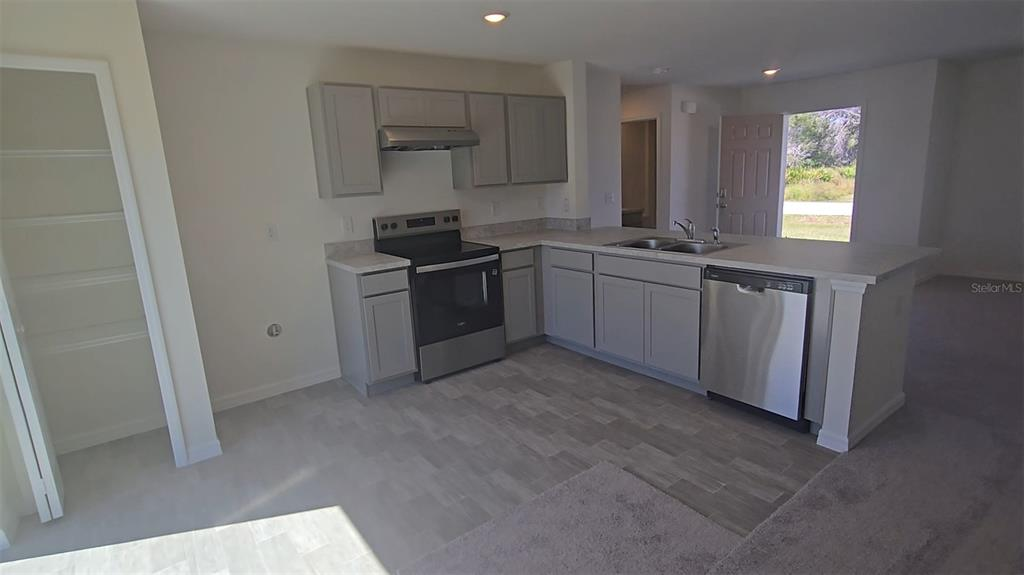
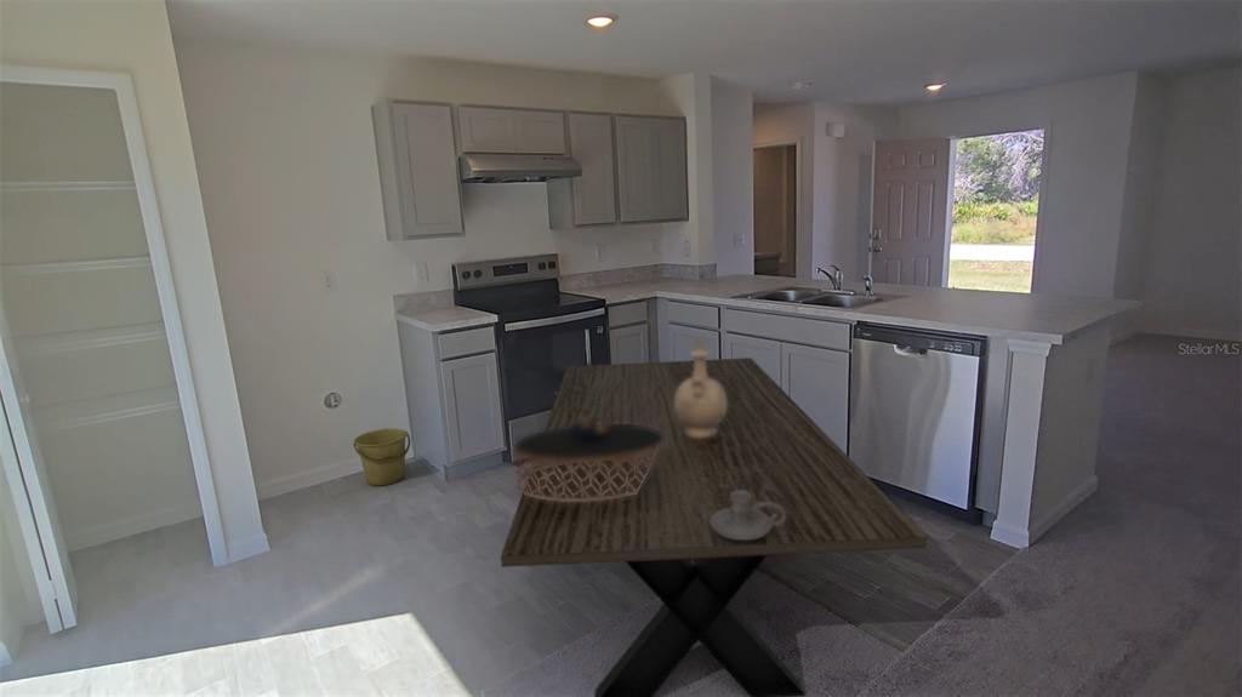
+ vase [676,337,727,438]
+ bucket [352,428,411,487]
+ dining table [500,356,928,697]
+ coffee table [513,417,665,502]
+ candle holder [711,491,786,539]
